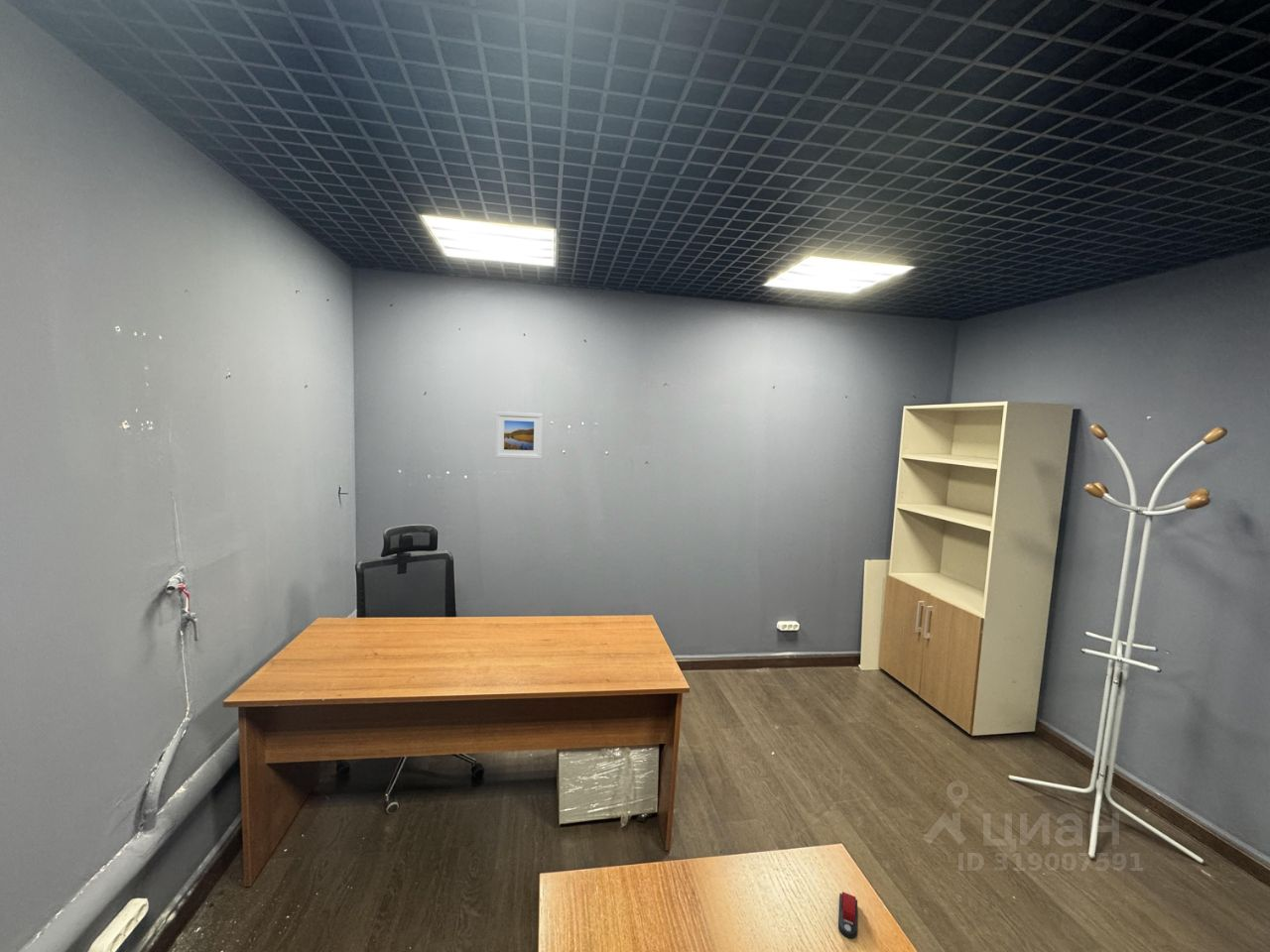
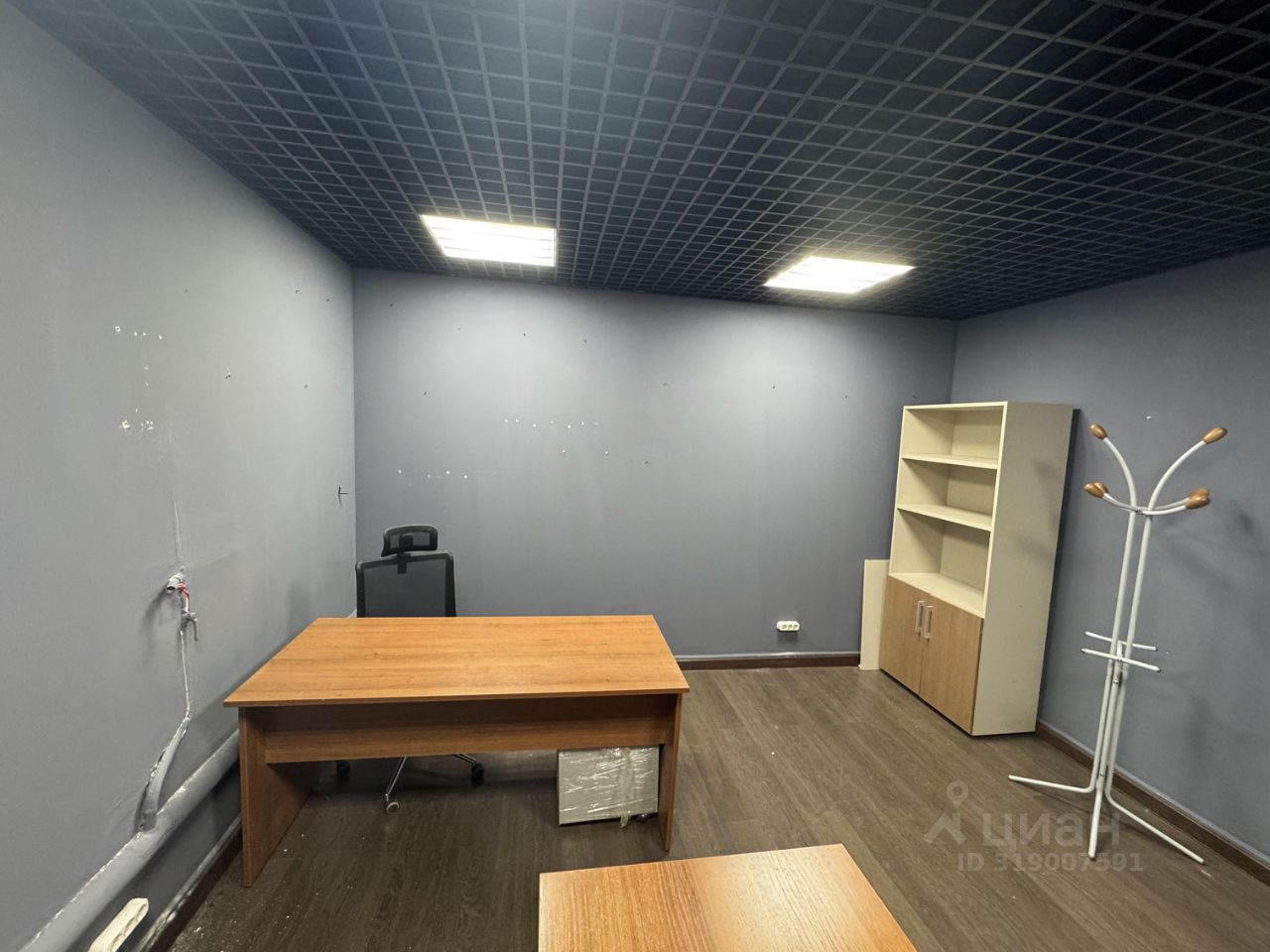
- stapler [837,891,858,940]
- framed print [494,411,544,460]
